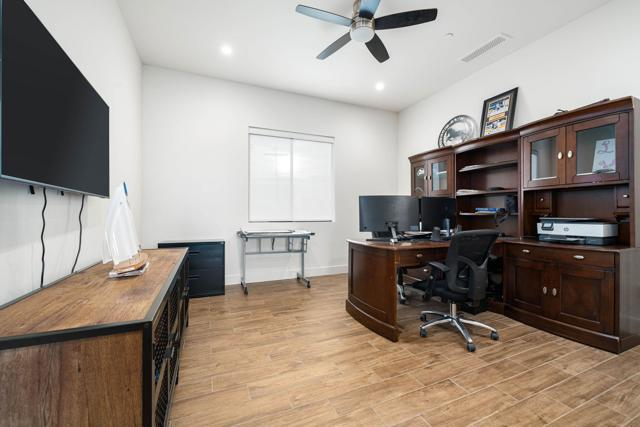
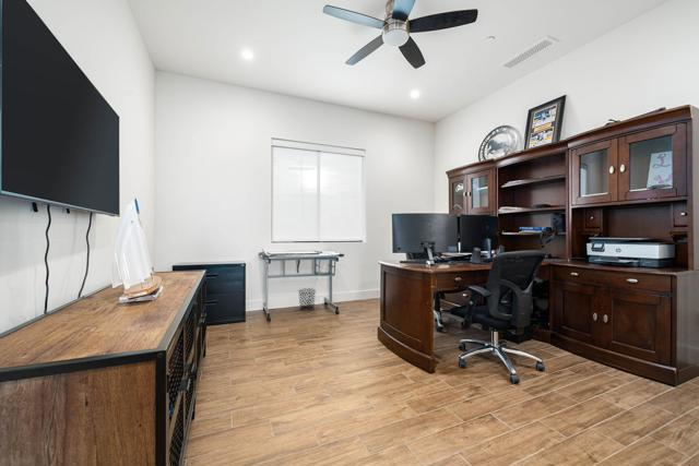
+ waste bin [297,287,317,312]
